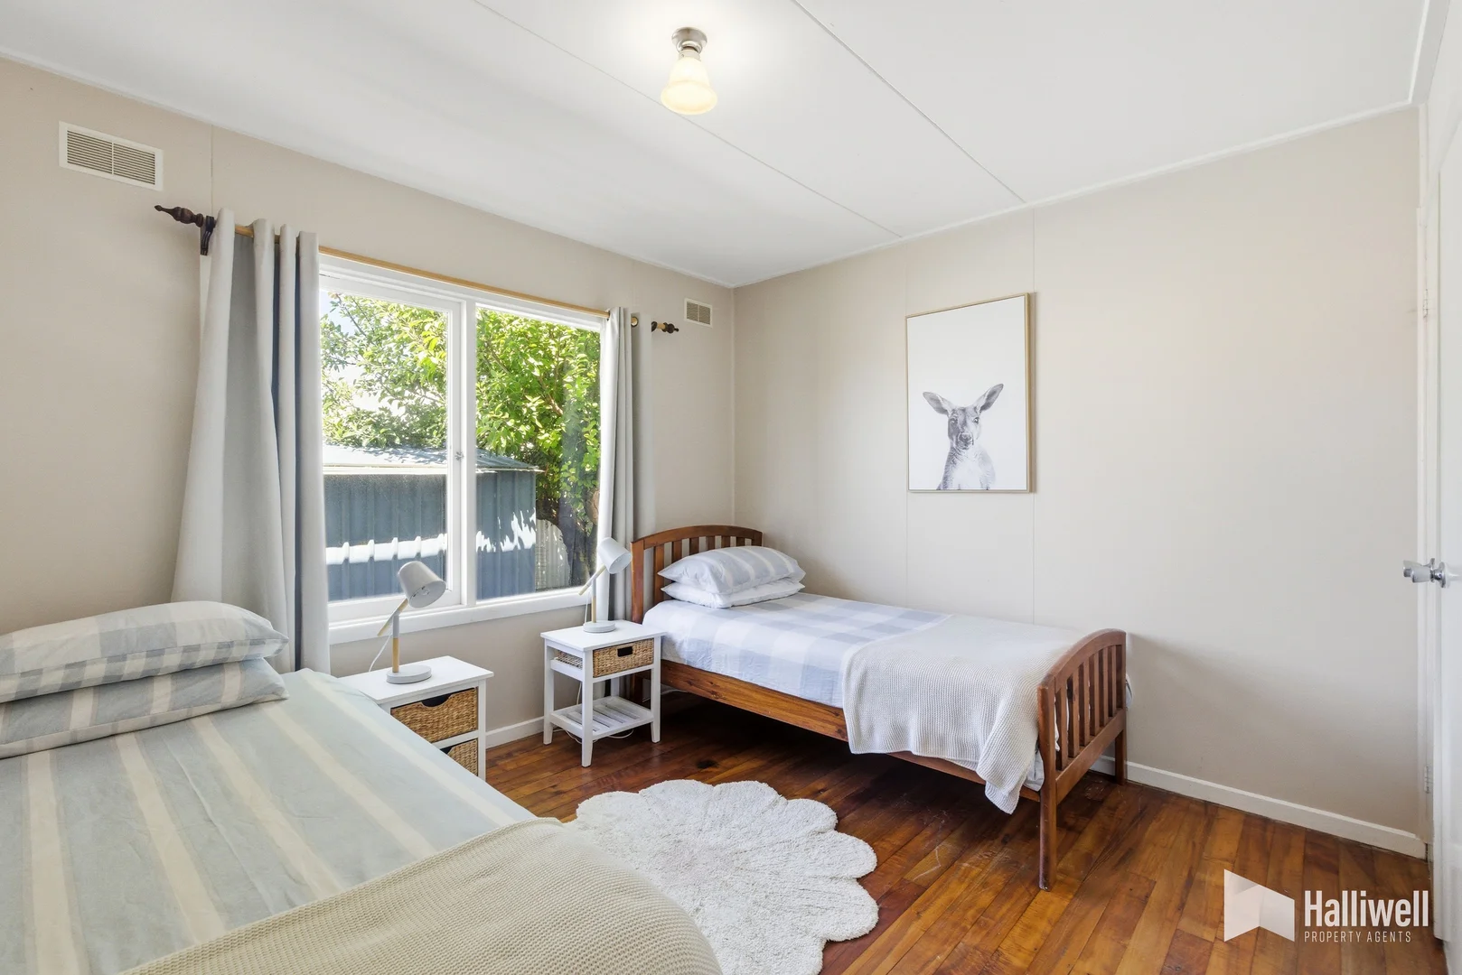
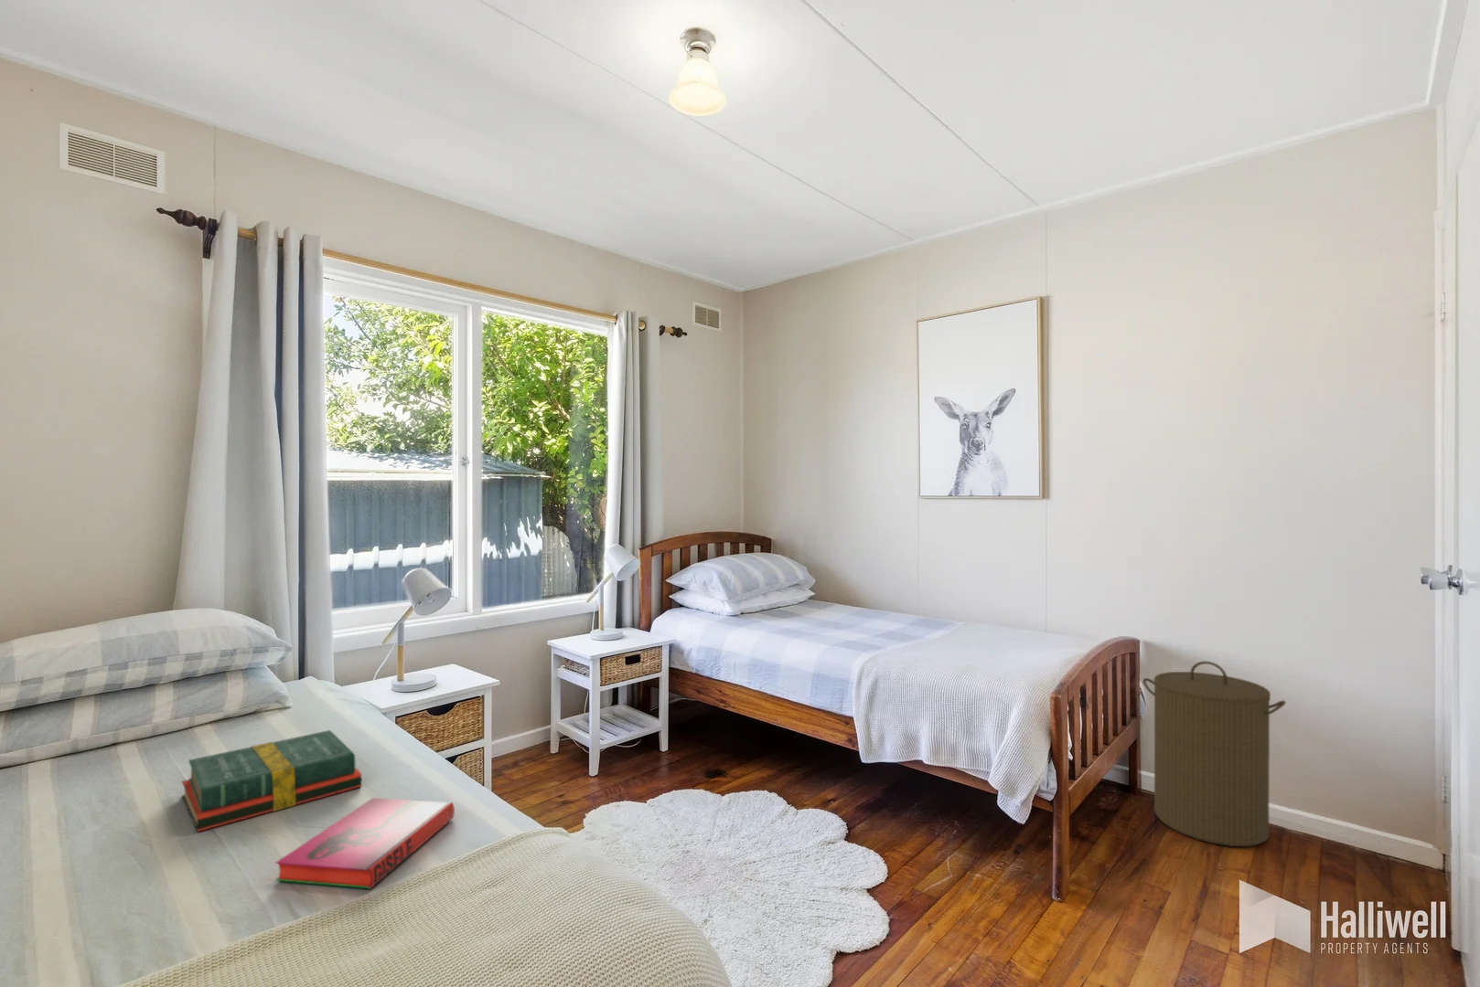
+ hardback book [274,796,455,890]
+ hardback book [181,729,363,833]
+ laundry hamper [1142,661,1287,847]
